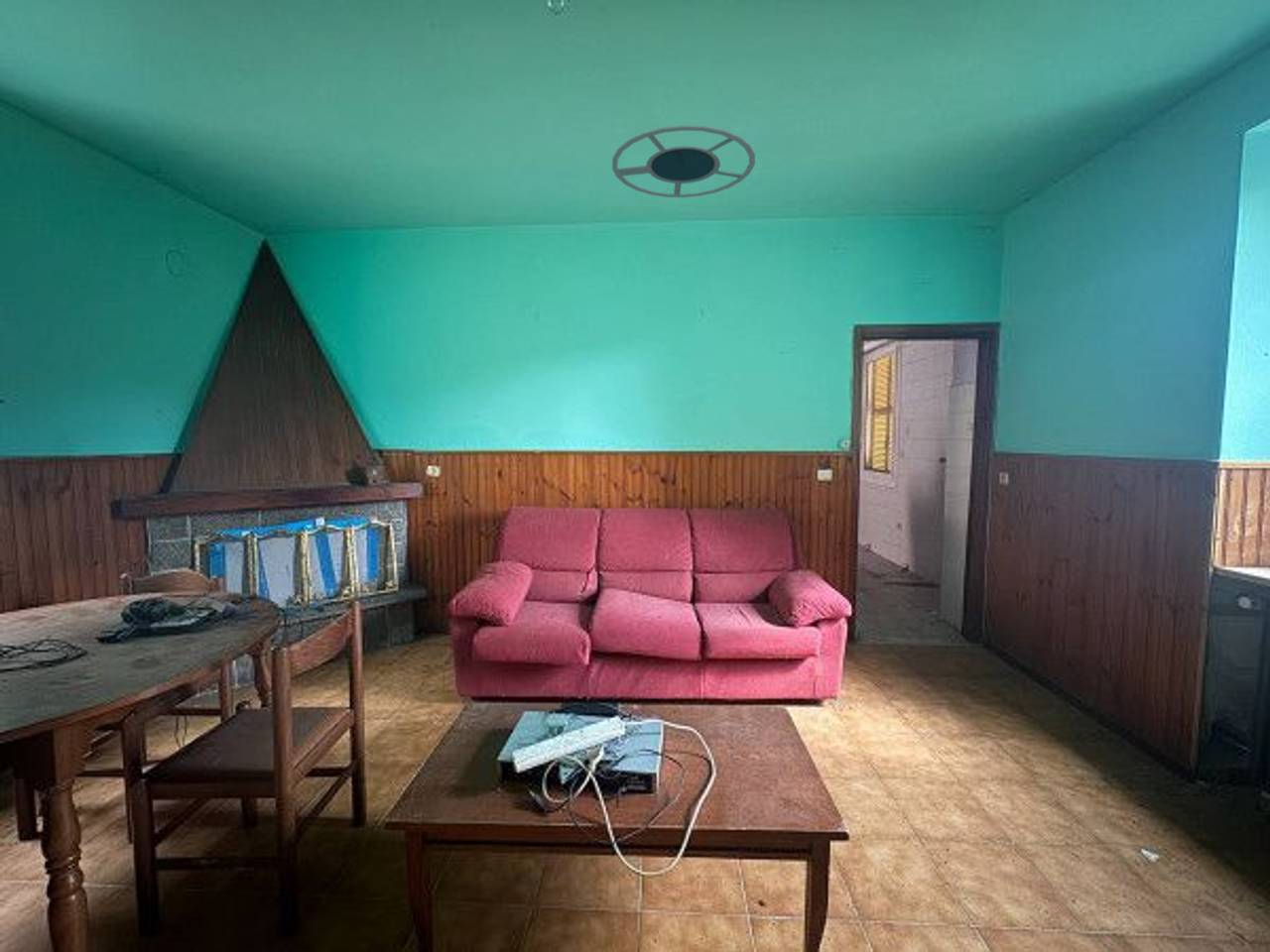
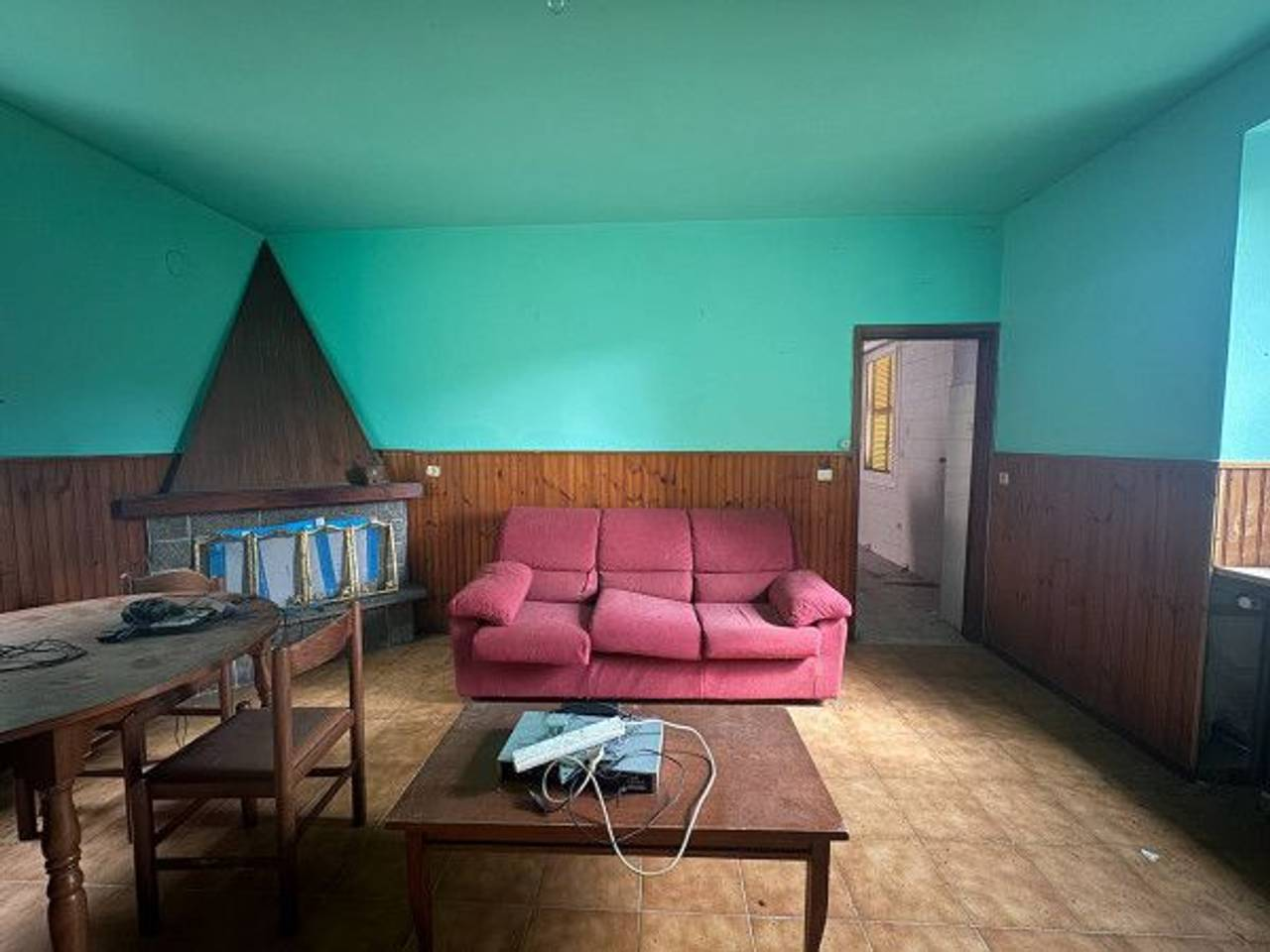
- ceiling lamp [611,124,756,198]
